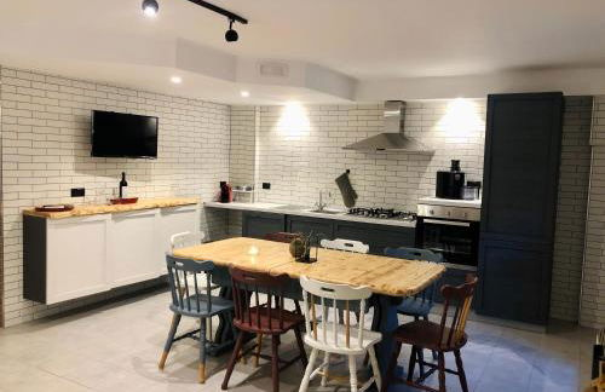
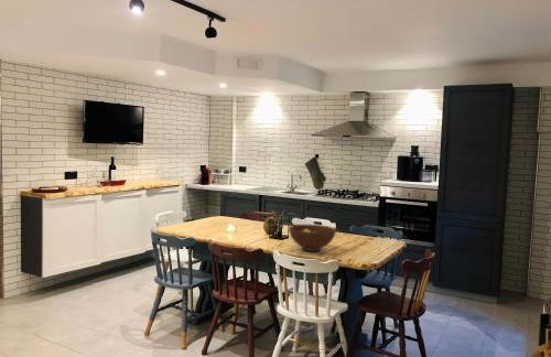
+ fruit bowl [288,224,337,252]
